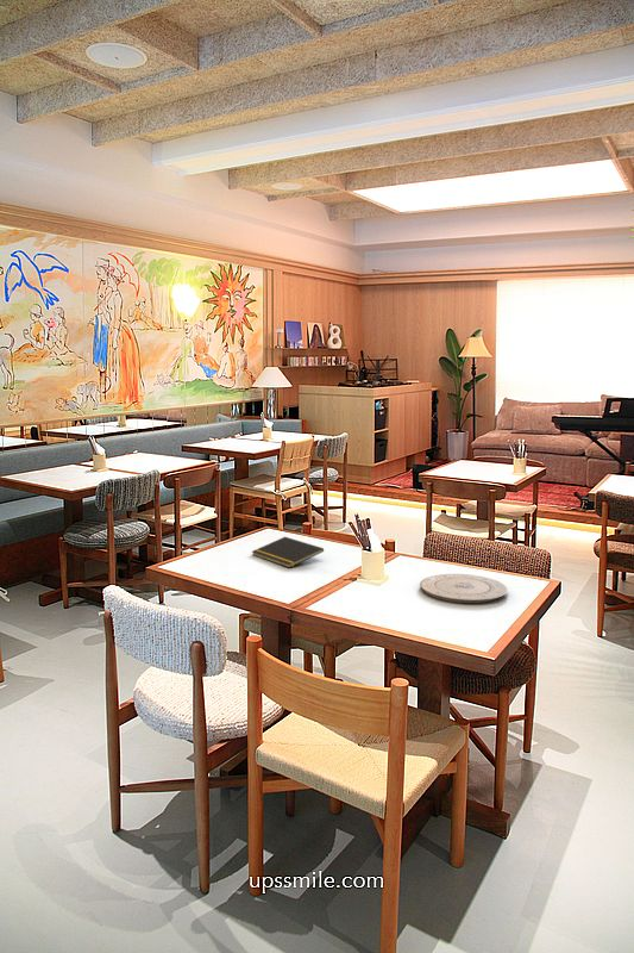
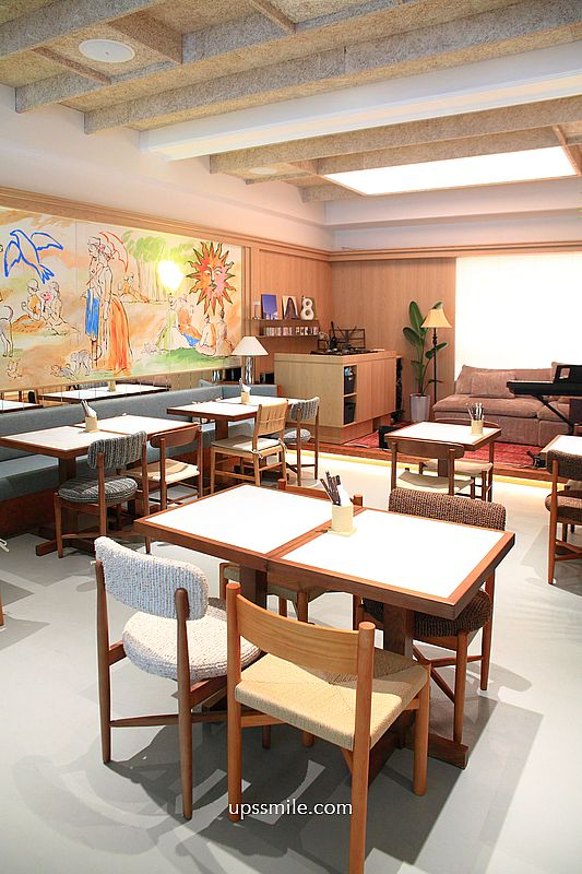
- plate [419,573,509,604]
- notepad [251,536,325,569]
